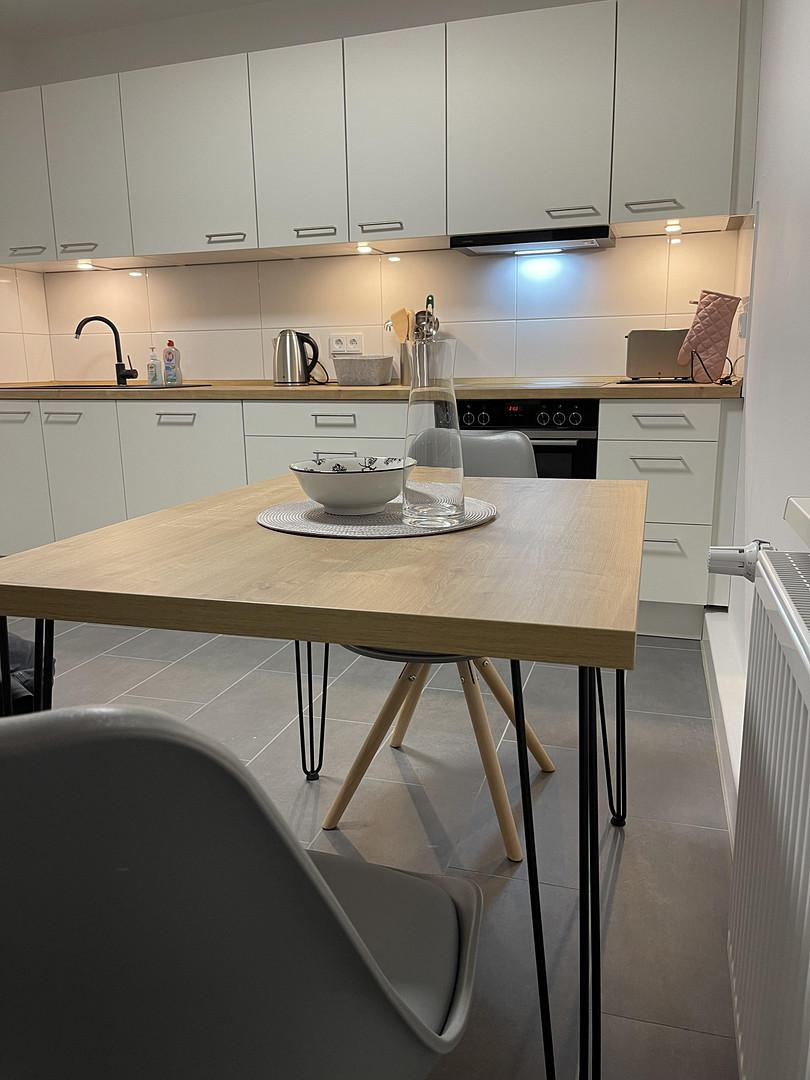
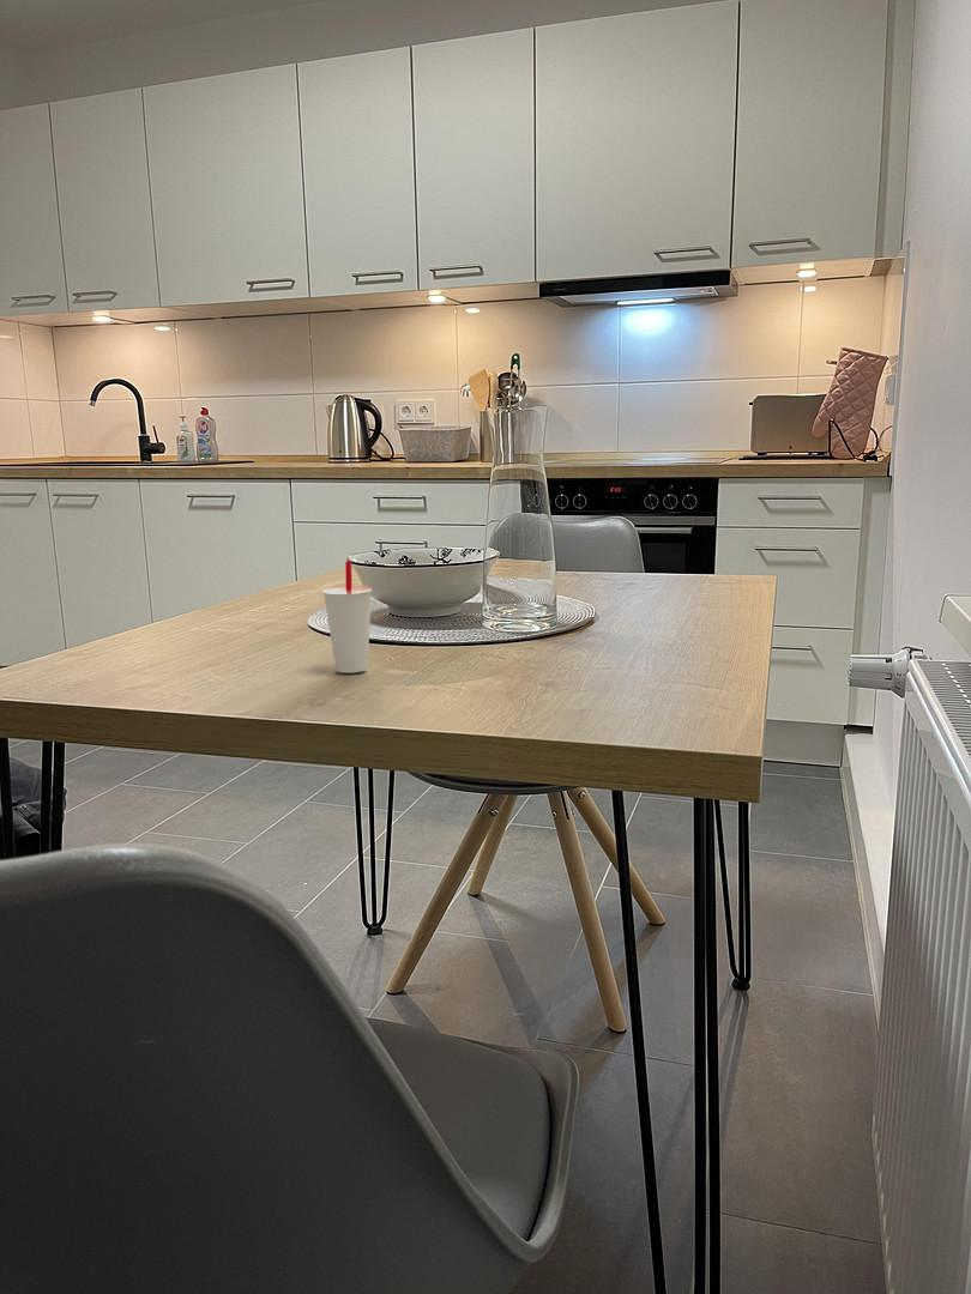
+ cup [321,560,374,675]
